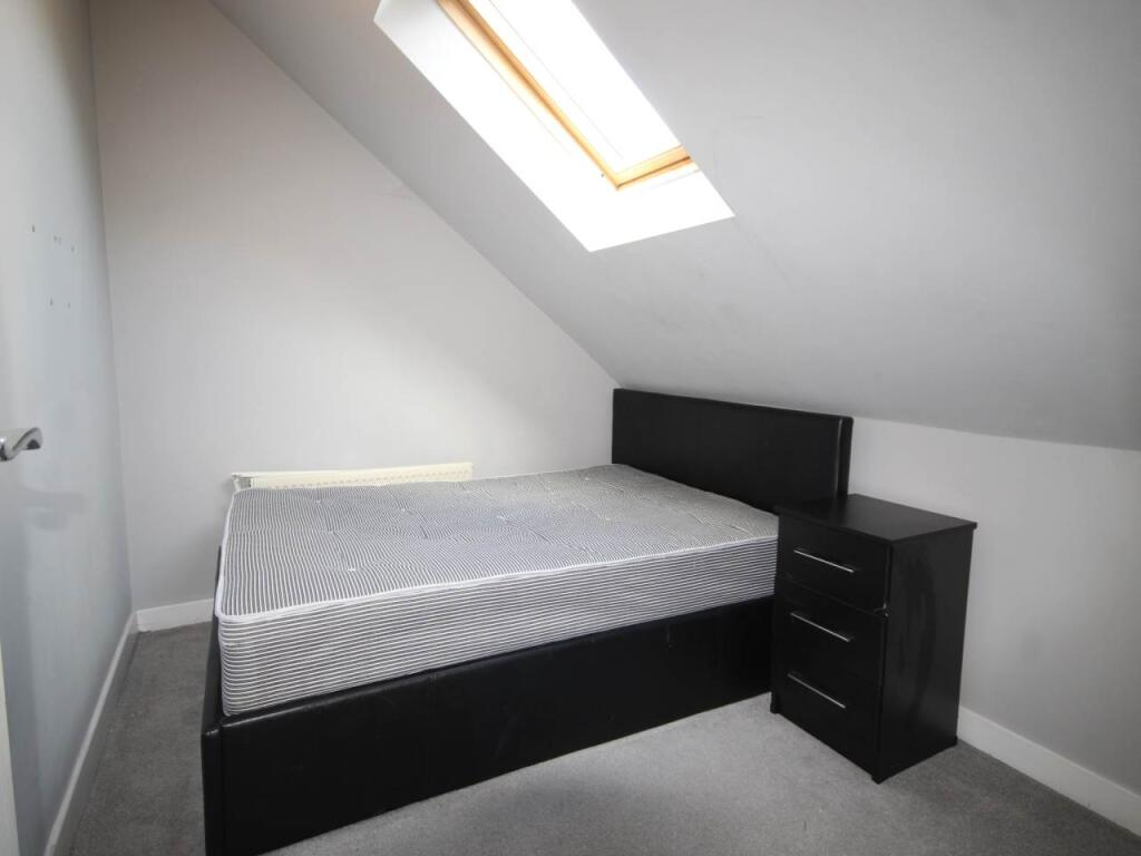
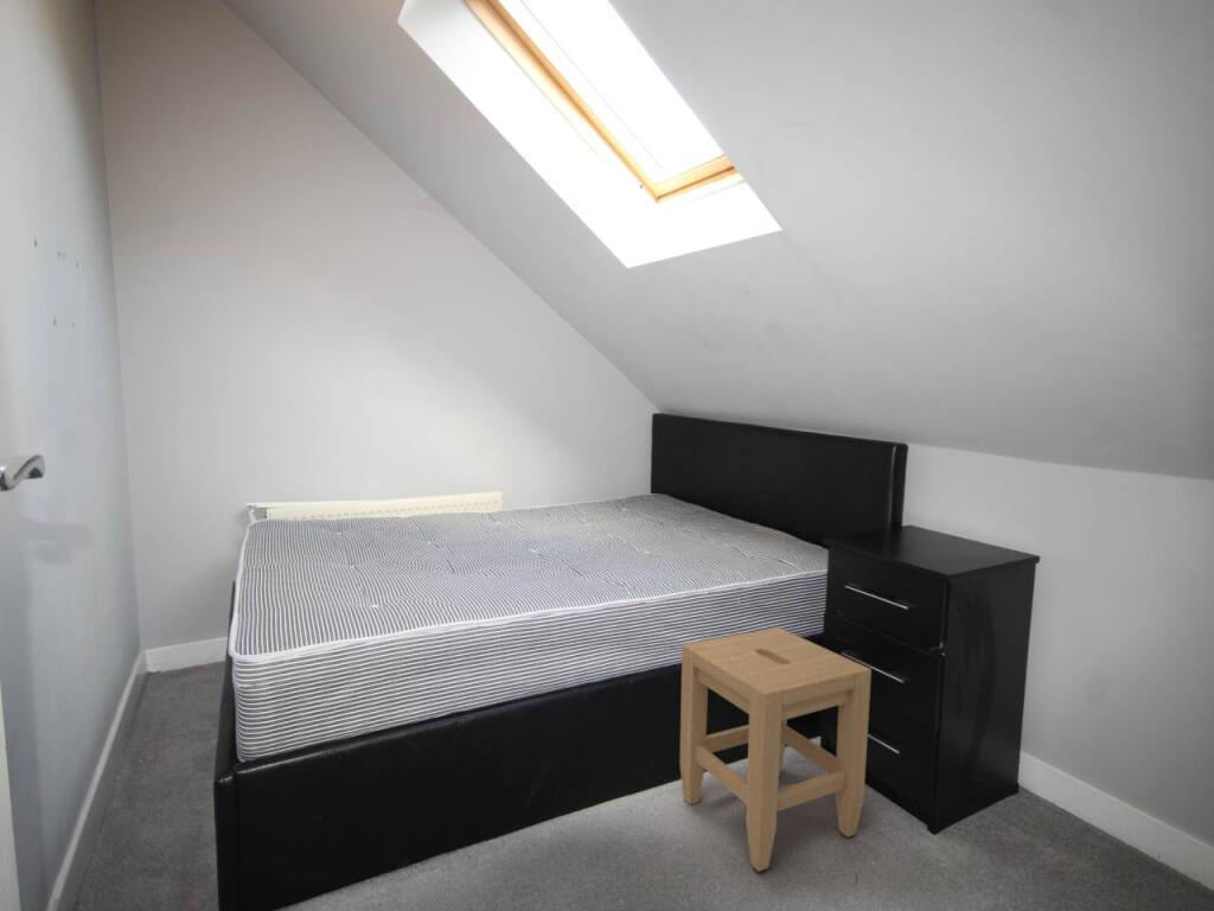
+ stool [678,626,873,873]
